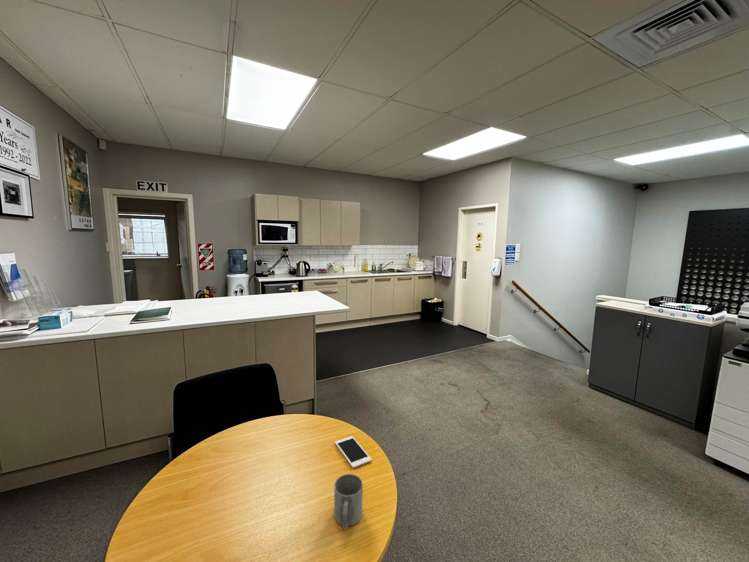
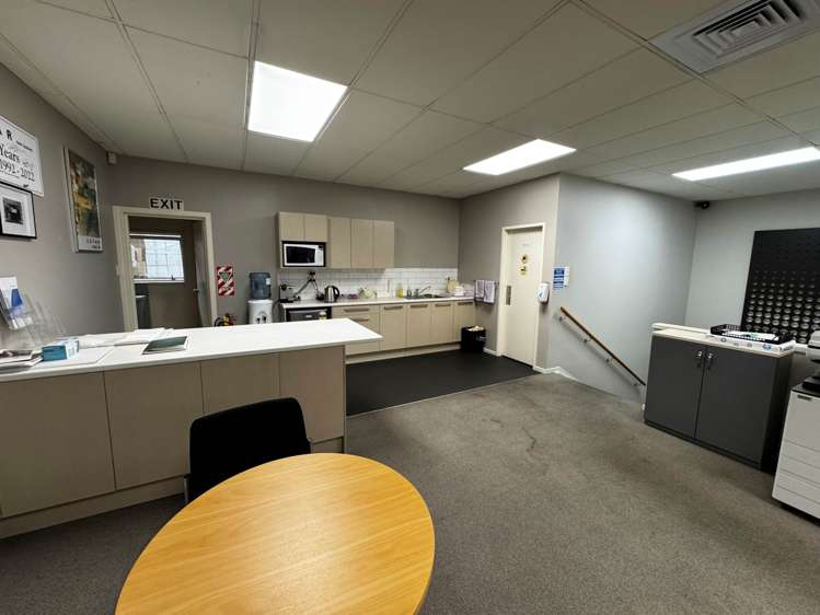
- mug [333,473,364,530]
- cell phone [334,435,372,469]
